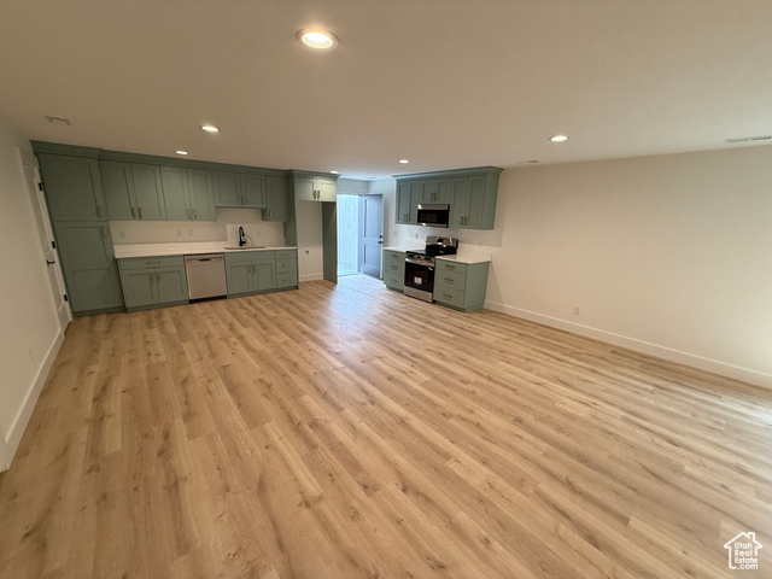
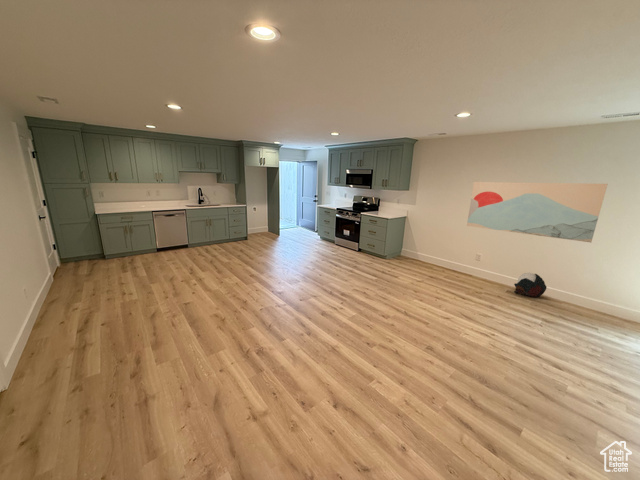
+ helmet [513,272,547,299]
+ wall art [466,181,608,243]
